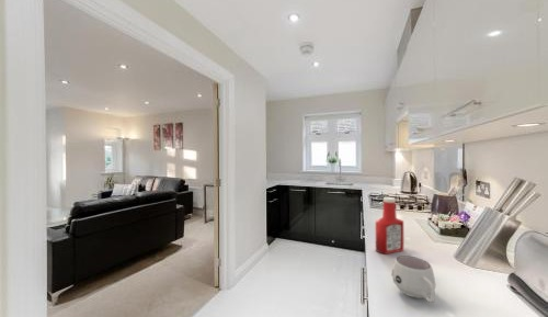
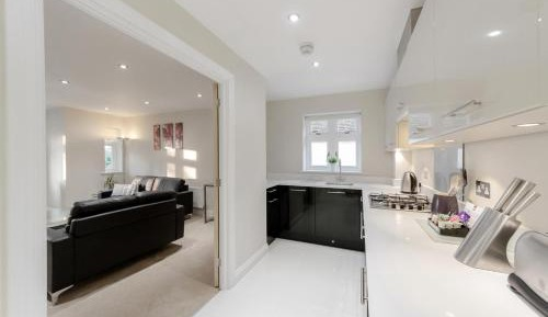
- soap bottle [375,196,404,256]
- mug [391,254,436,304]
